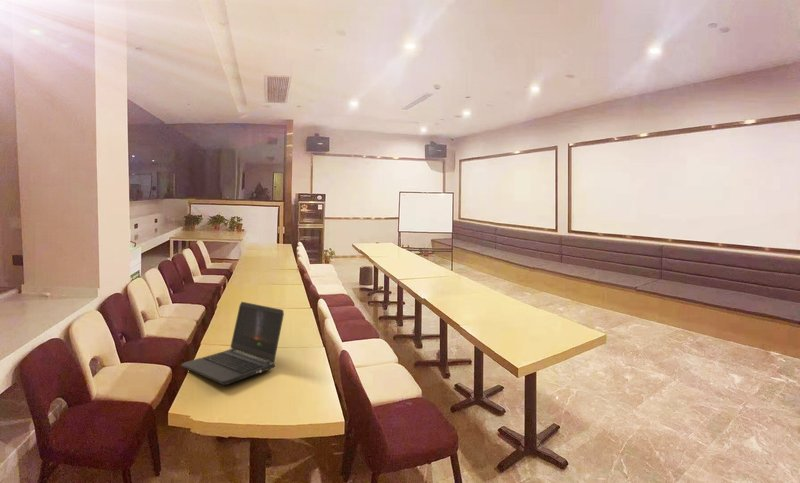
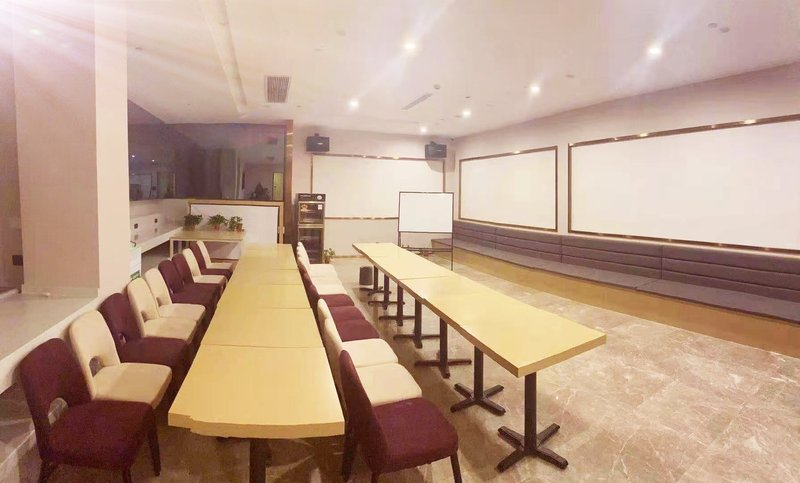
- laptop computer [180,301,285,386]
